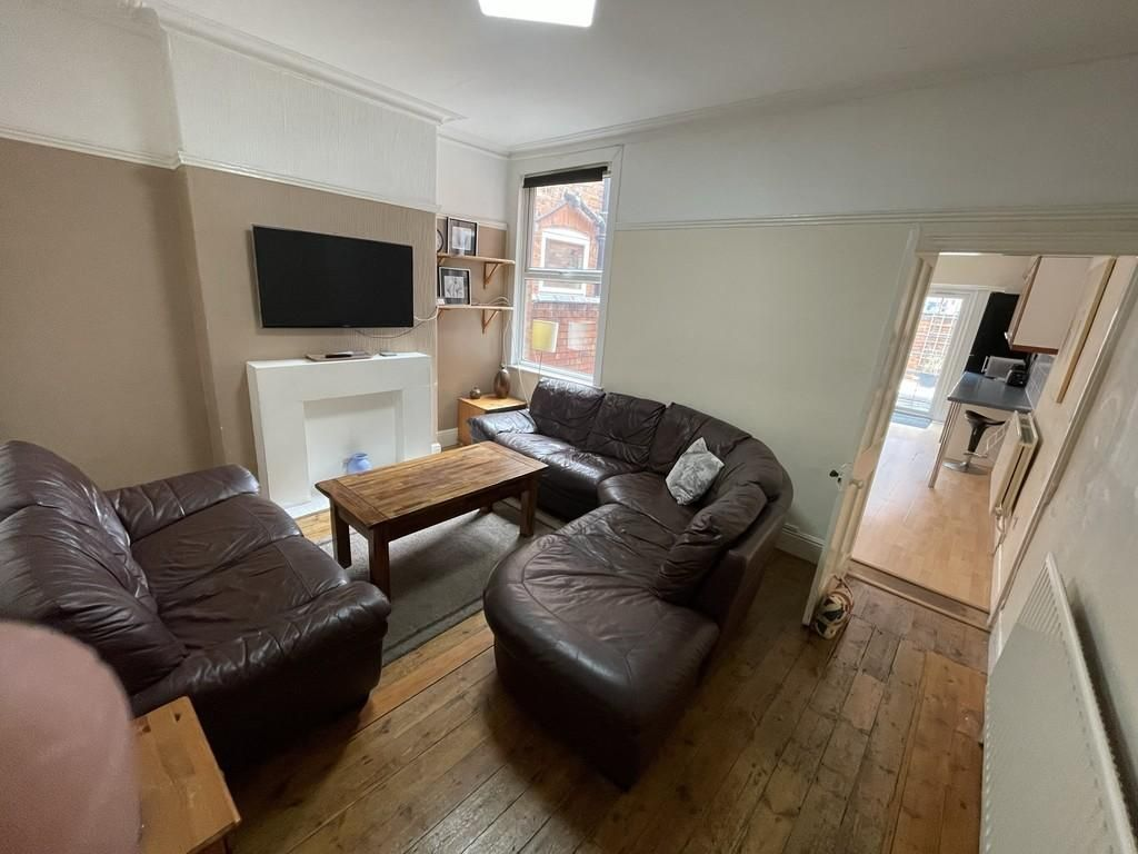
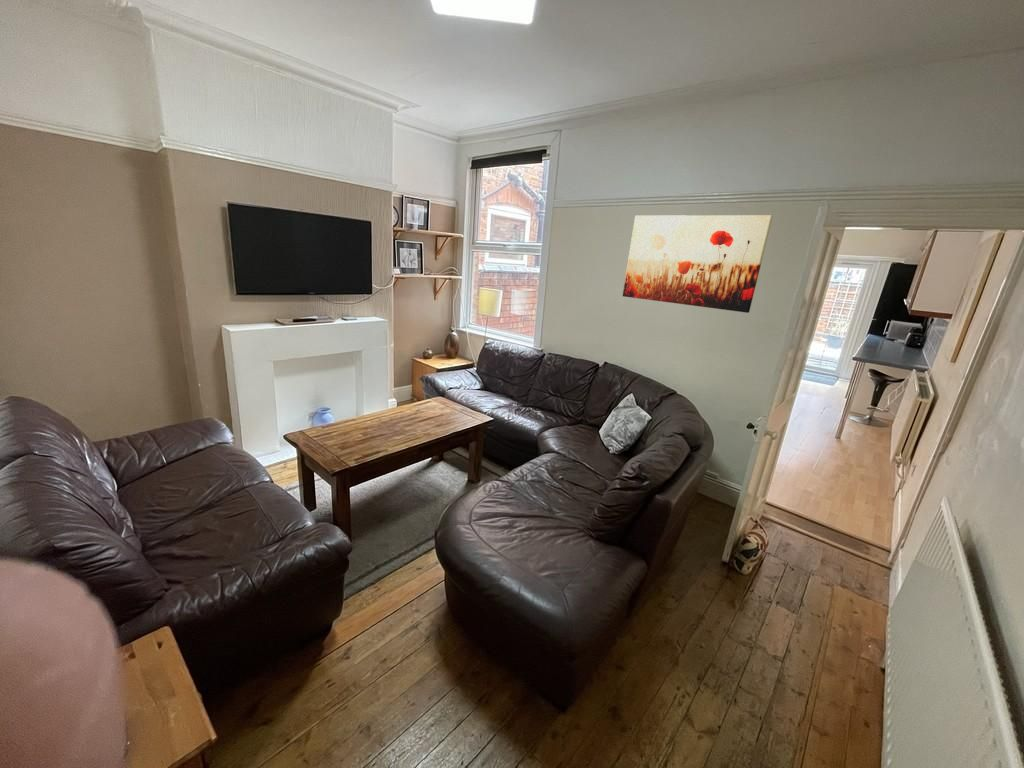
+ wall art [622,214,774,314]
